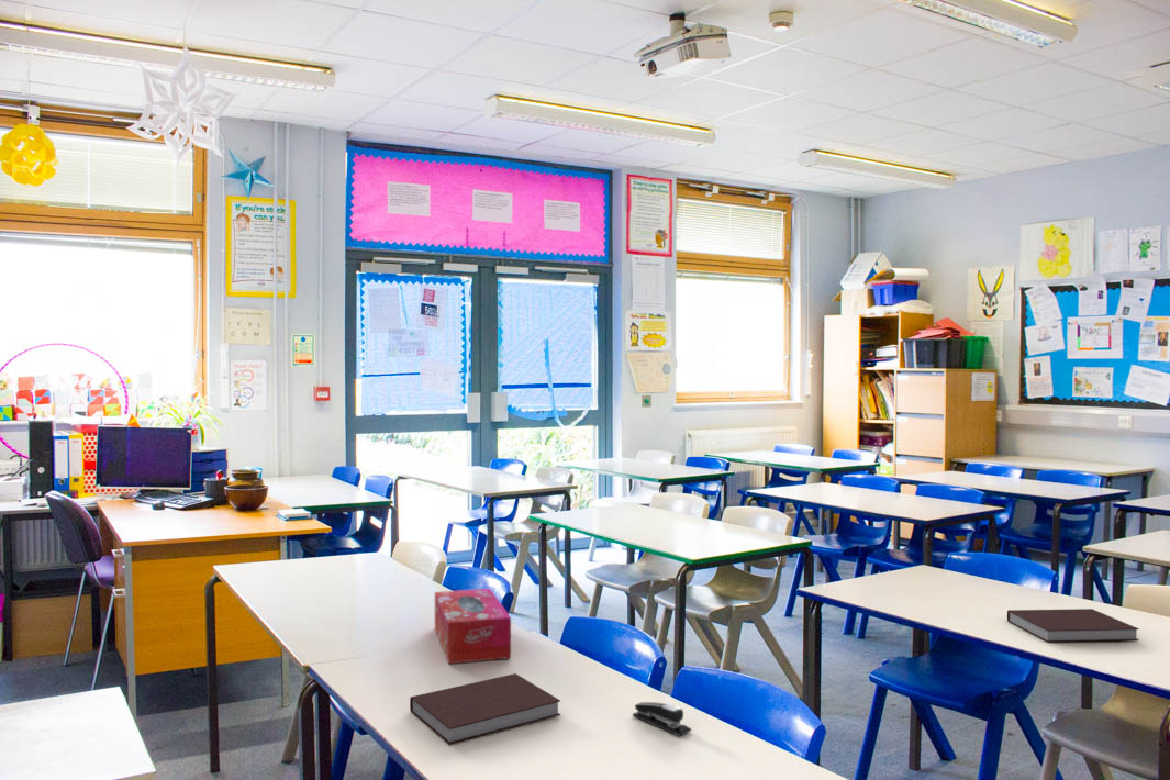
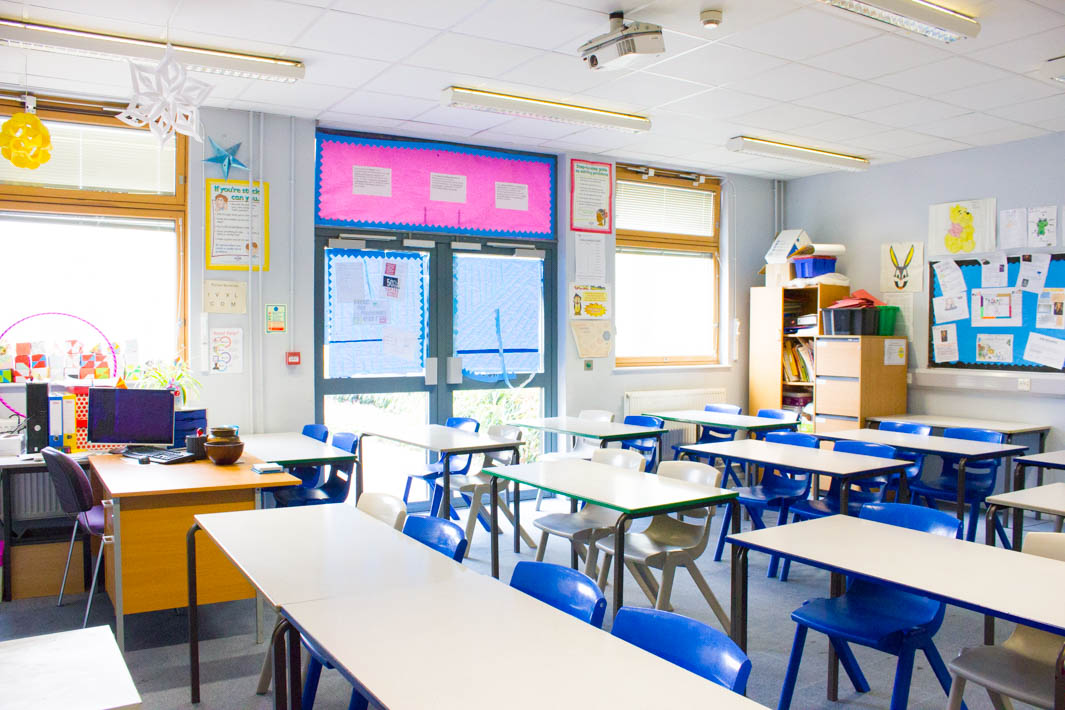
- stapler [632,701,692,737]
- notebook [409,672,561,746]
- notebook [1006,608,1140,643]
- tissue box [434,588,512,665]
